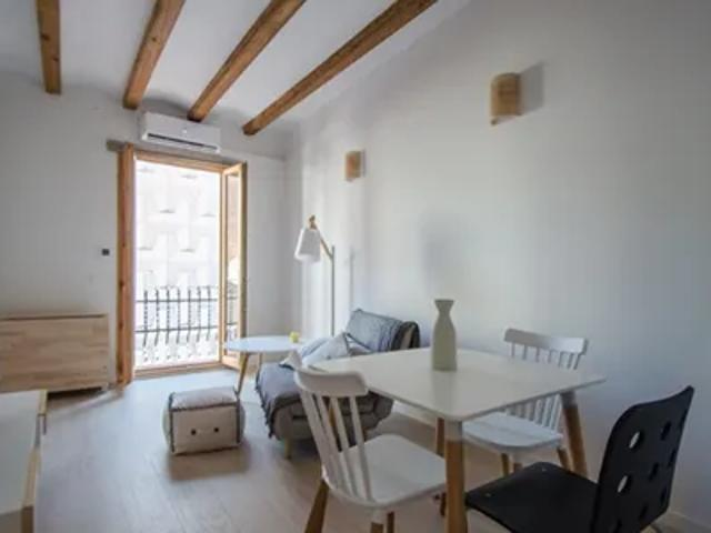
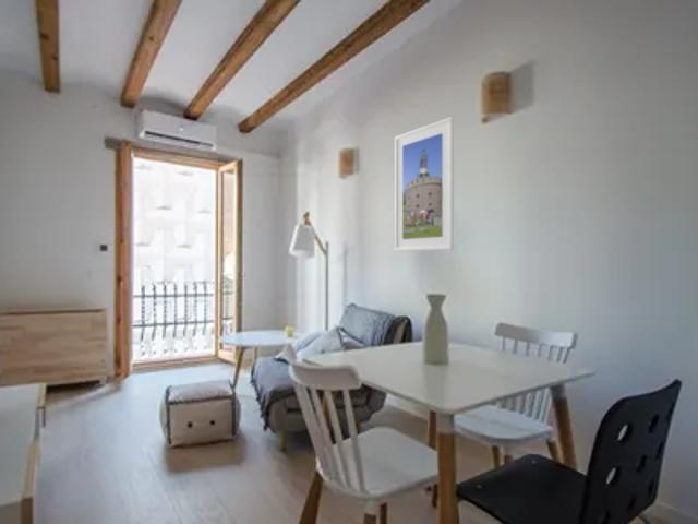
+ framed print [394,116,455,252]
